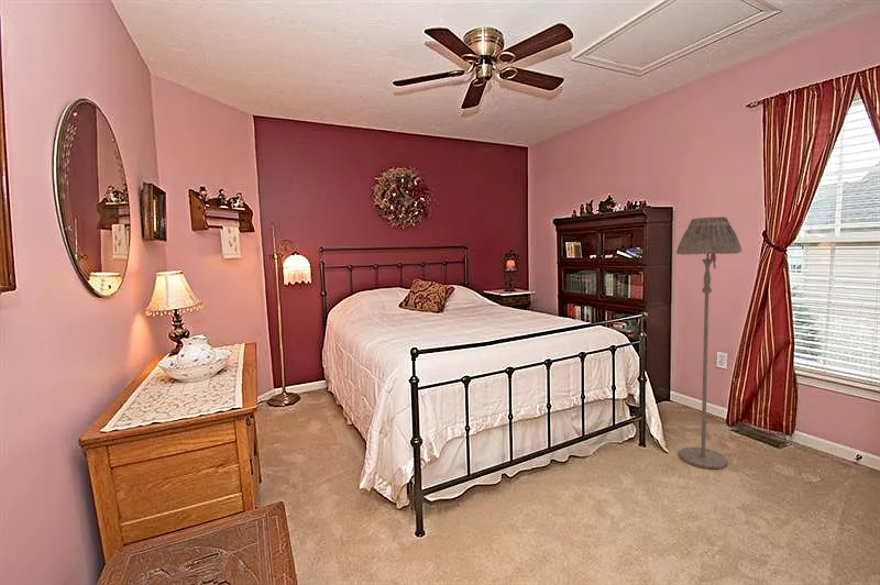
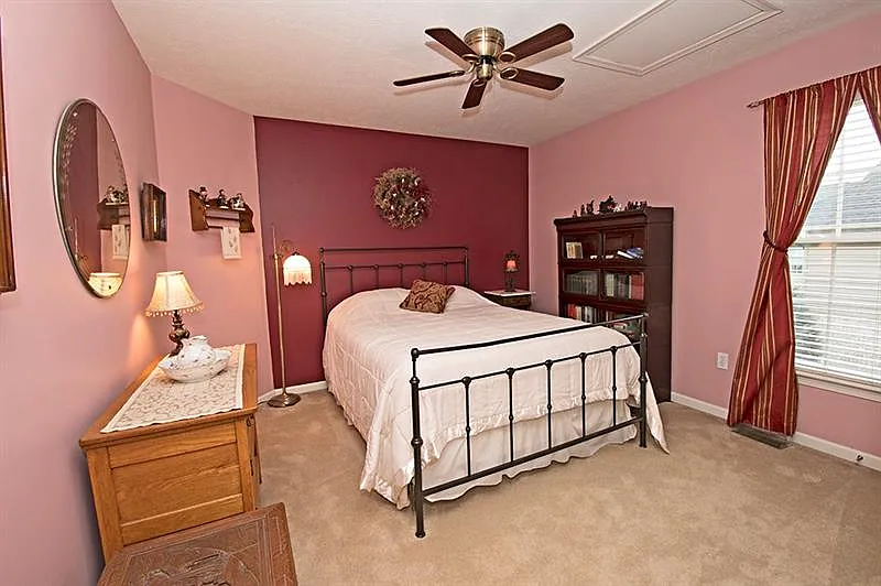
- floor lamp [675,216,743,470]
